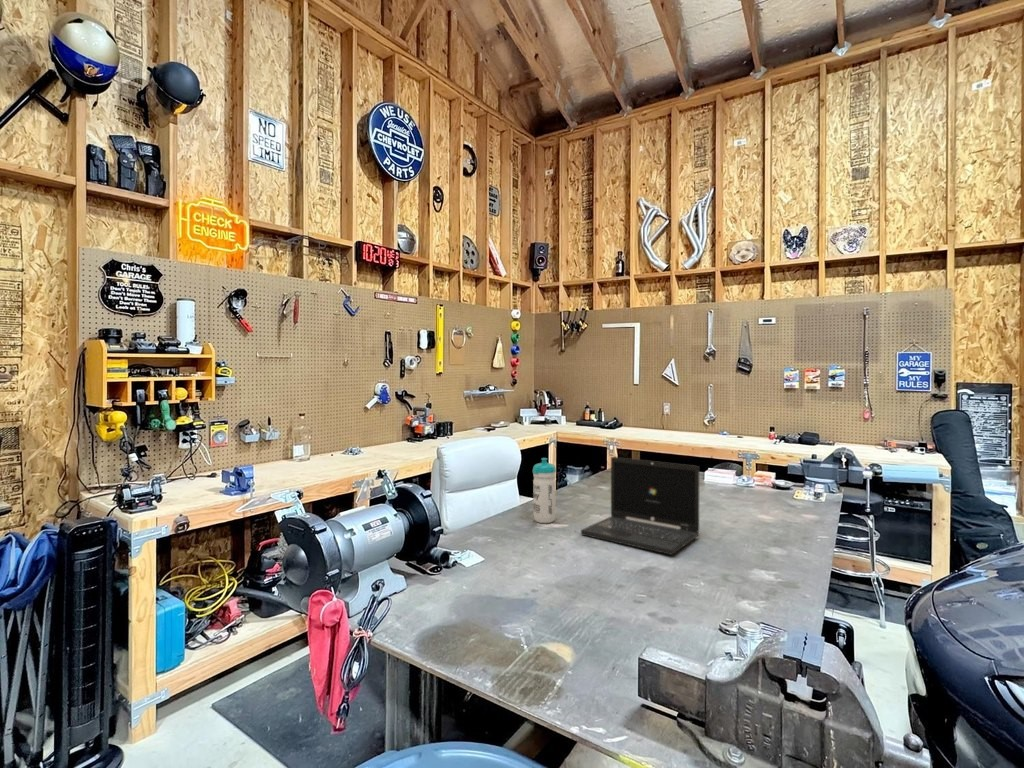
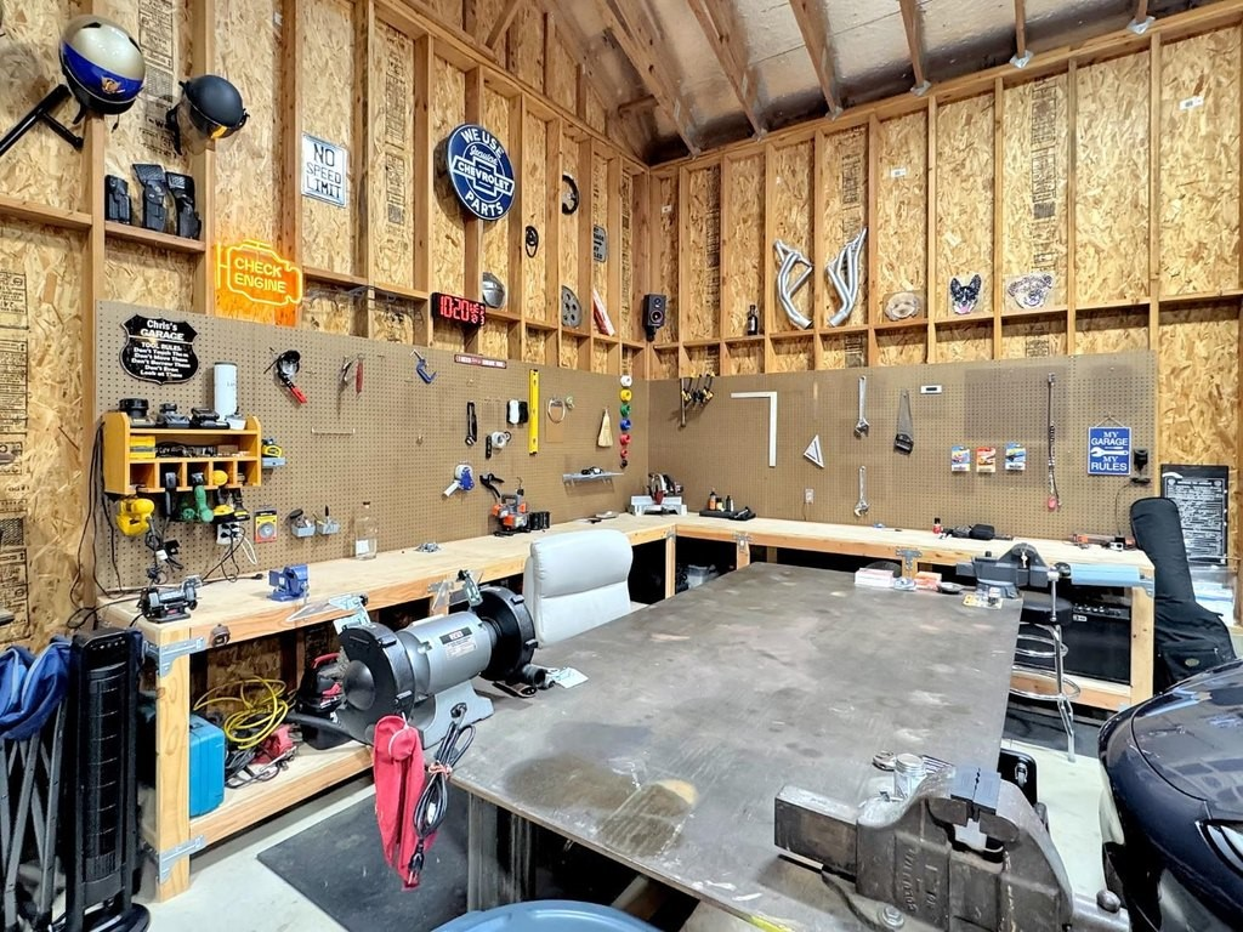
- water bottle [532,457,557,524]
- laptop [580,456,700,556]
